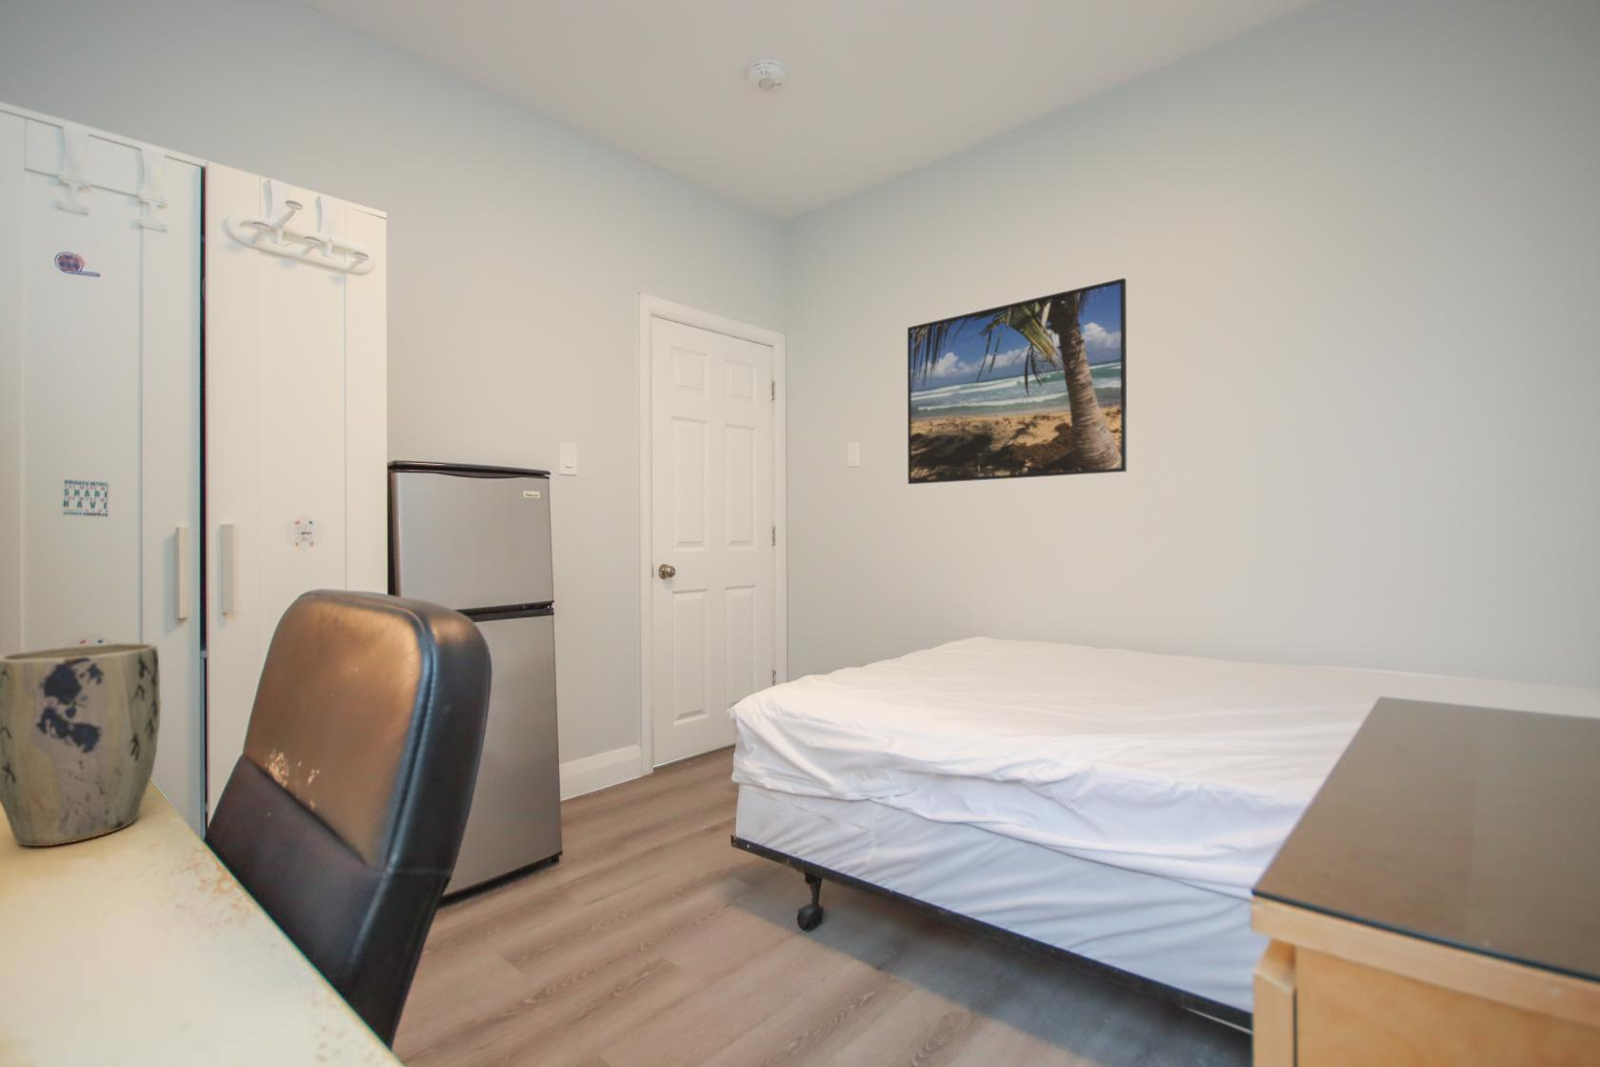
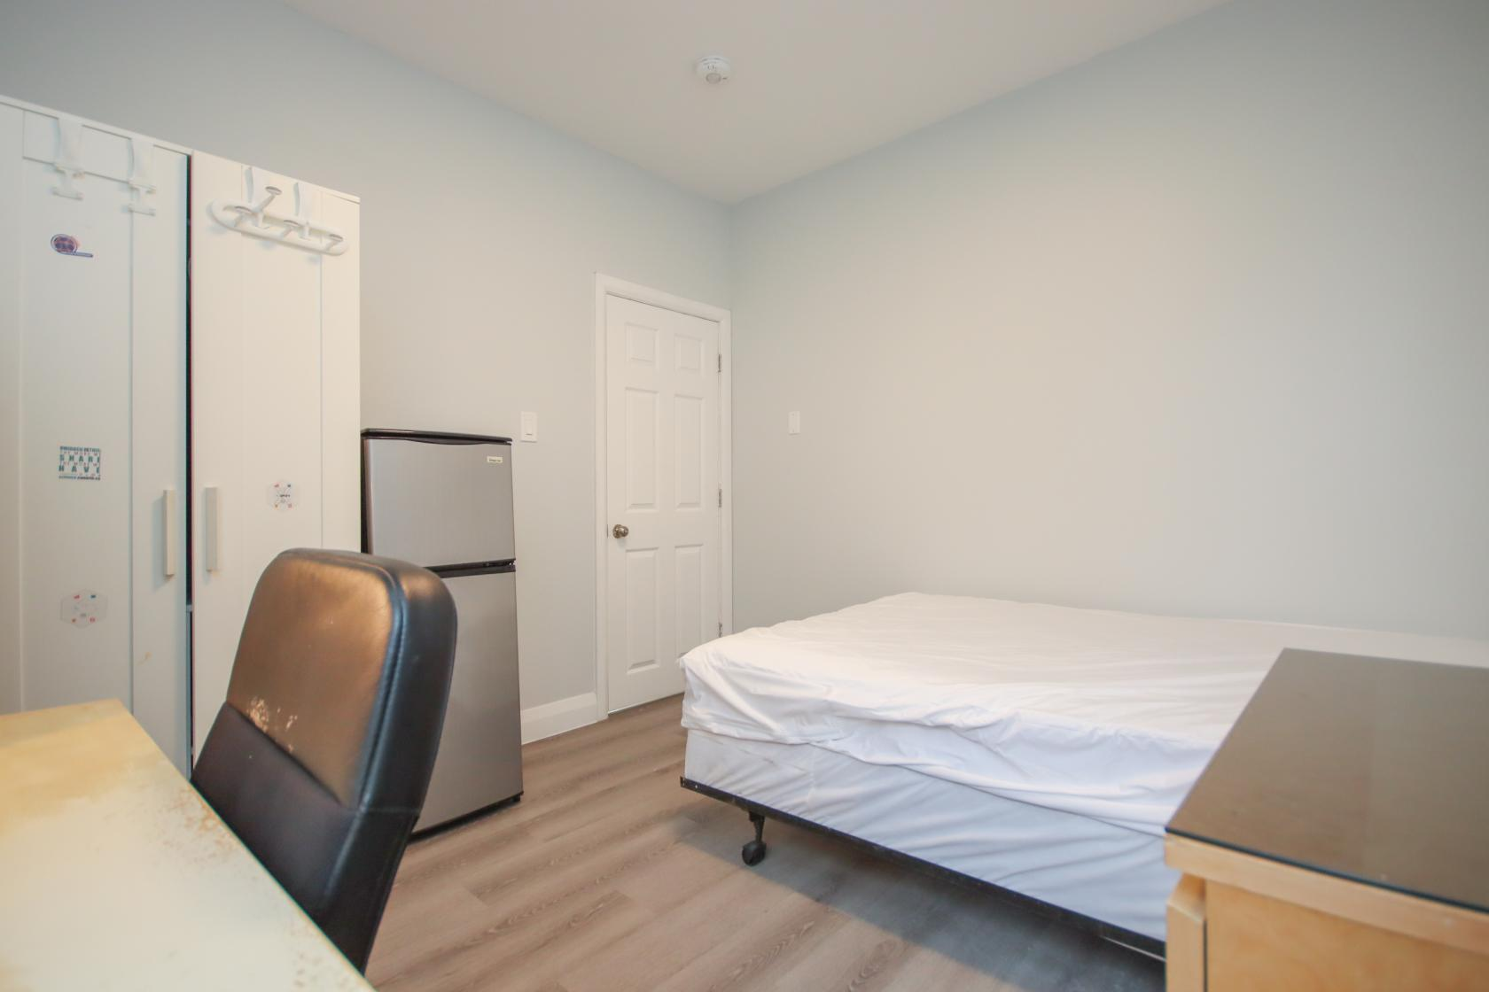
- plant pot [0,642,161,847]
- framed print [907,277,1127,485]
